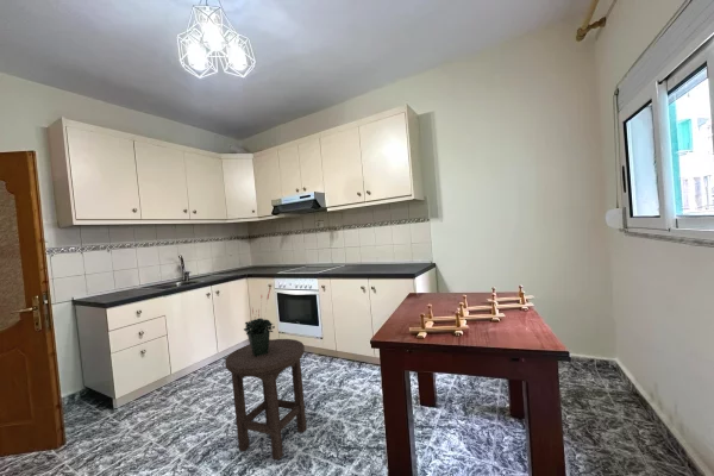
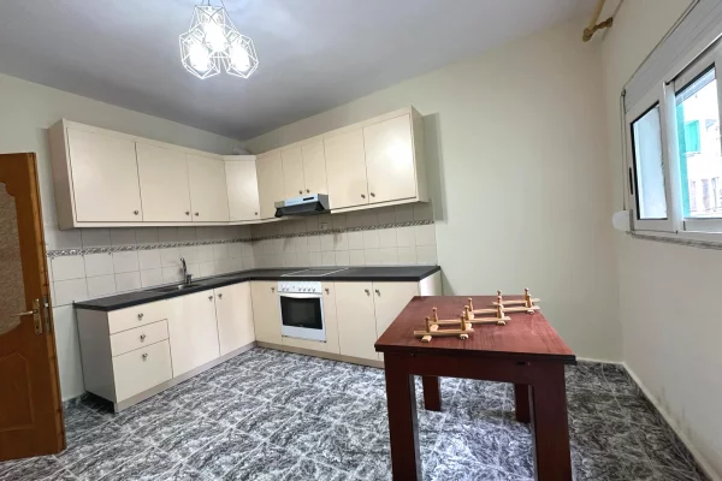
- potted plant [243,288,276,357]
- stool [224,338,308,461]
